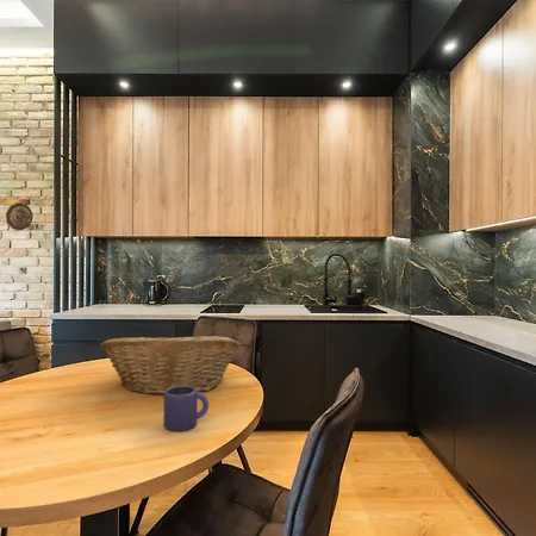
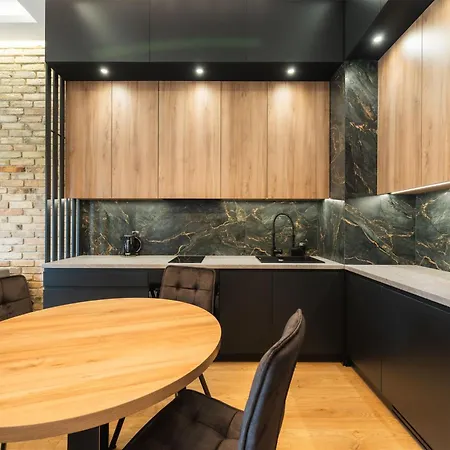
- decorative plate [5,201,33,231]
- mug [163,386,210,432]
- fruit basket [99,331,242,395]
